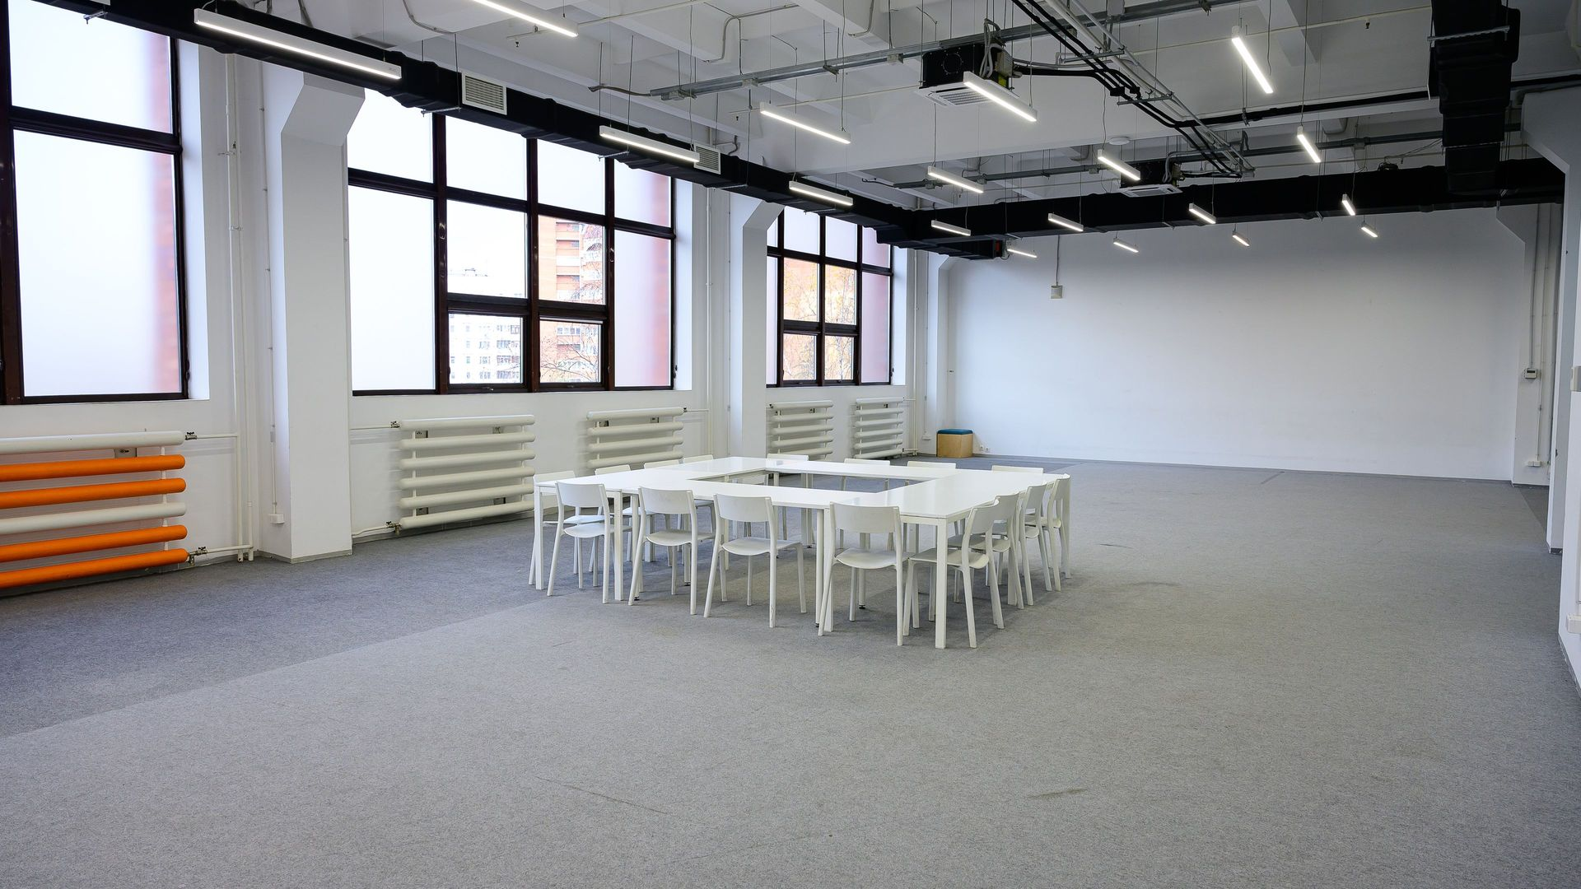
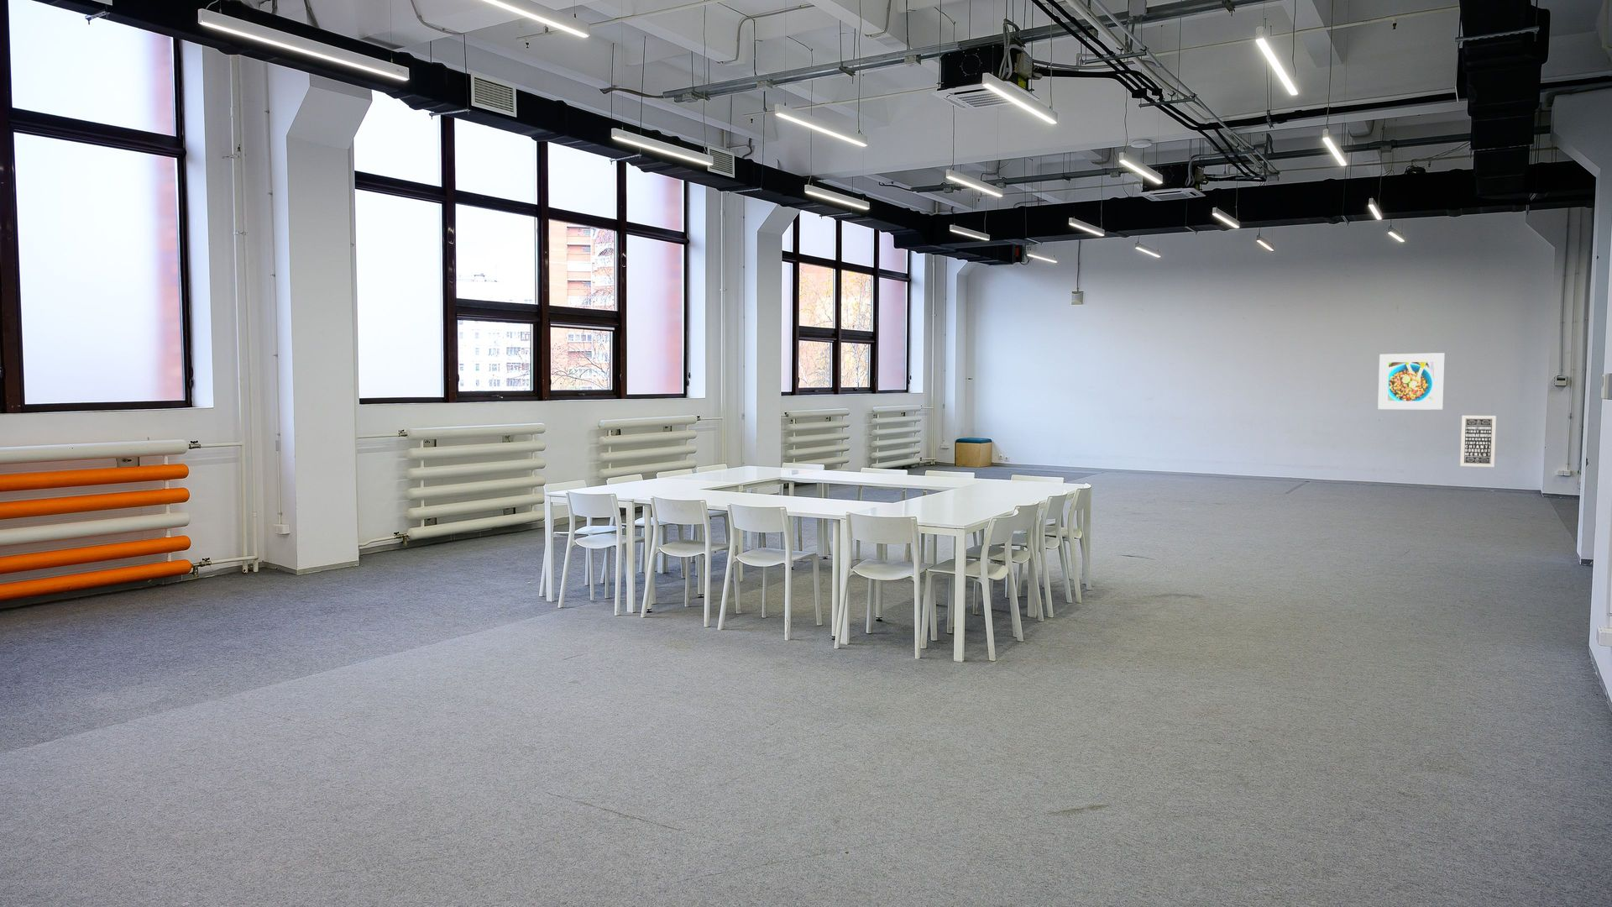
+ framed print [1377,352,1446,411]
+ wall art [1459,415,1497,467]
